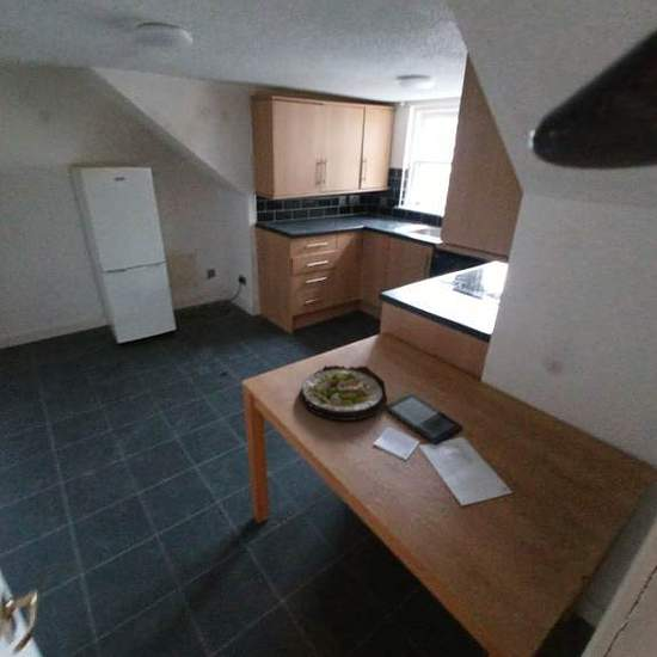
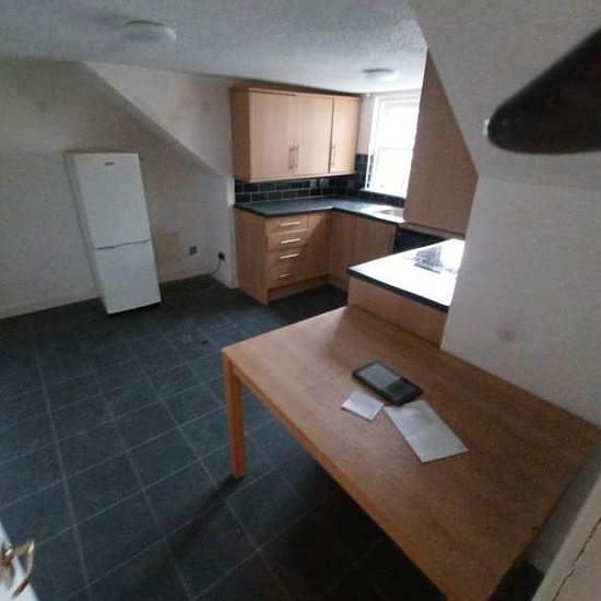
- salad plate [299,364,388,422]
